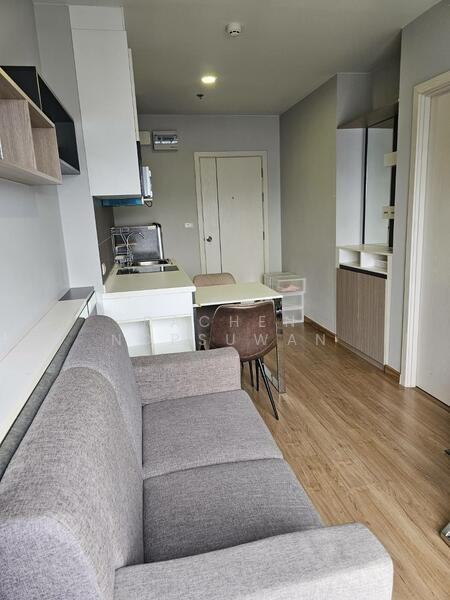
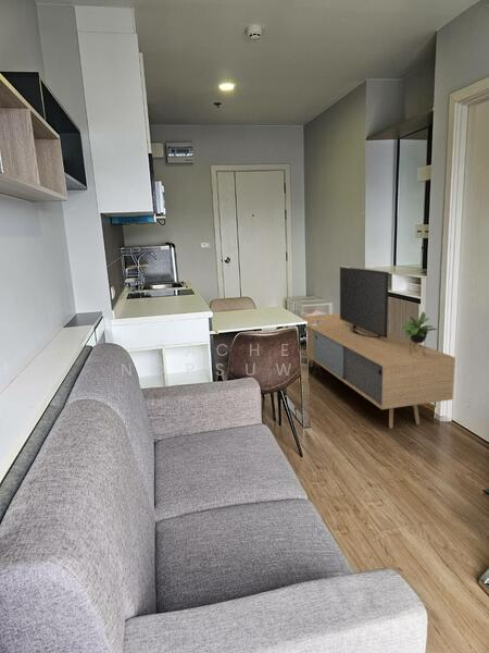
+ media console [299,266,456,430]
